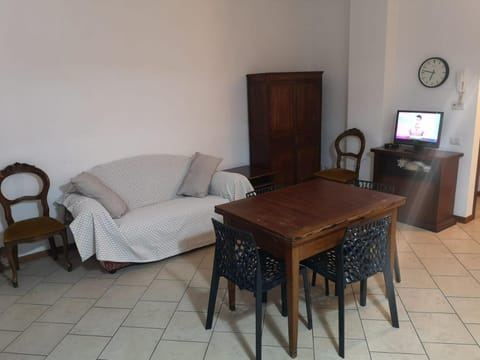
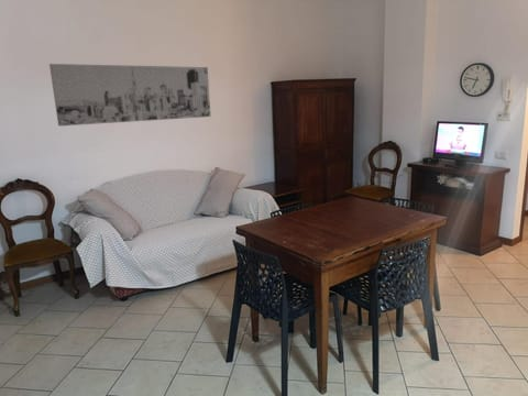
+ wall art [48,63,212,128]
